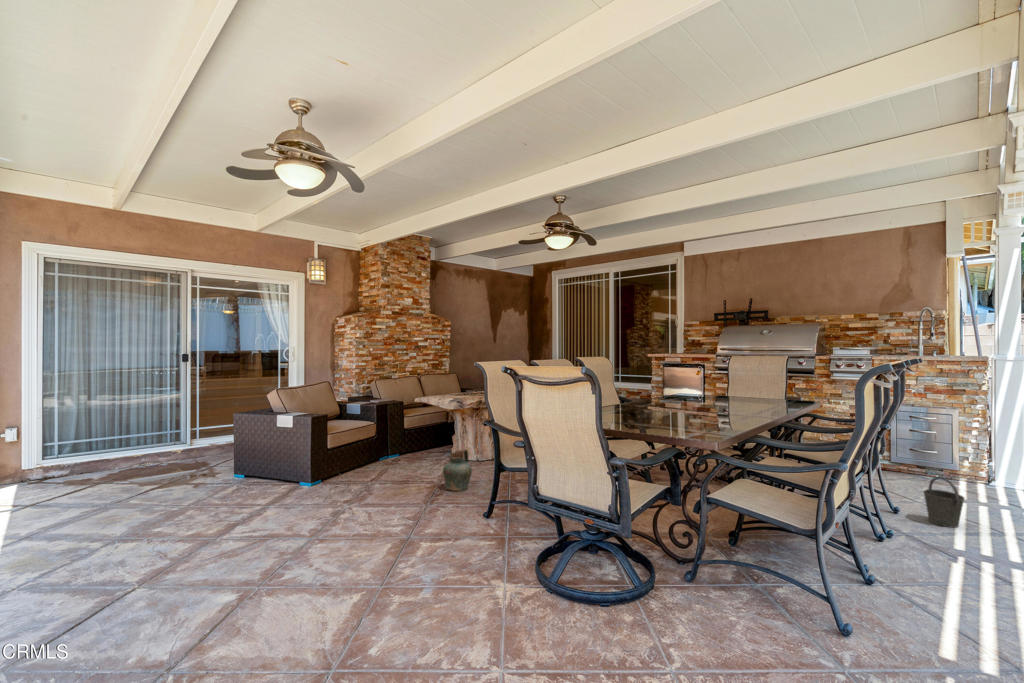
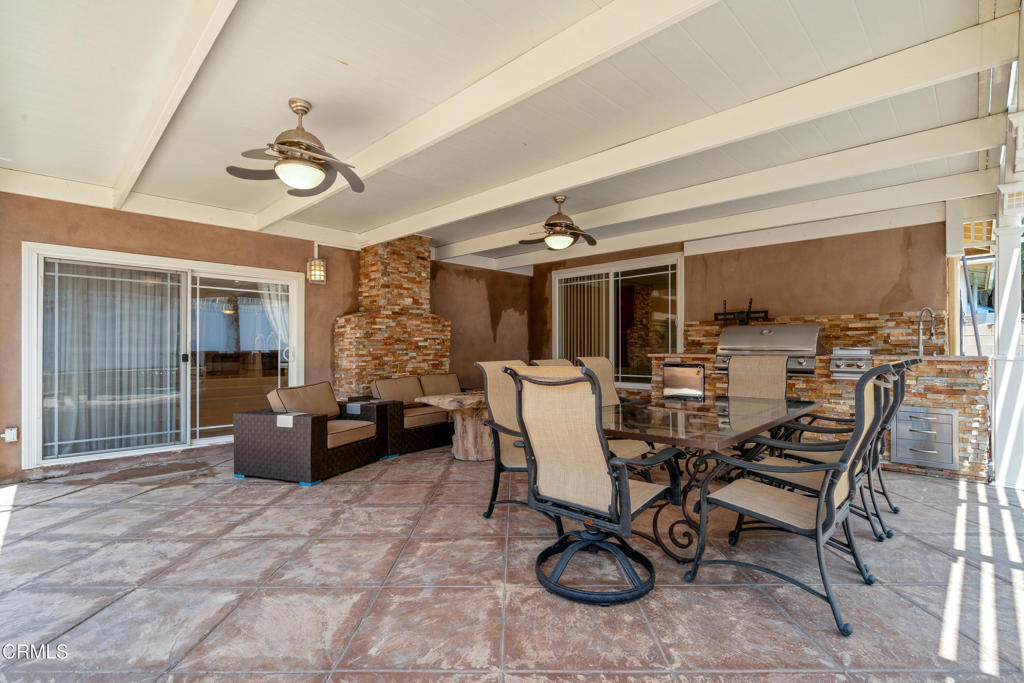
- ceramic jug [442,449,473,492]
- bucket [922,476,966,529]
